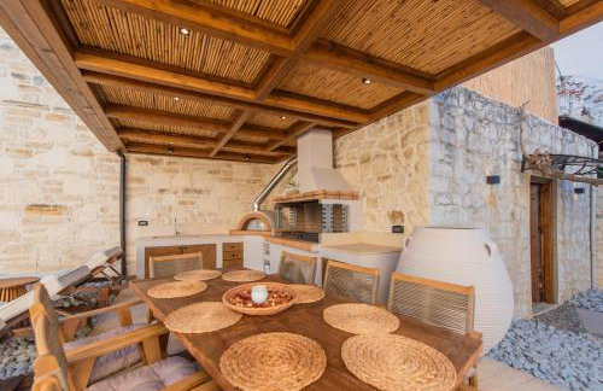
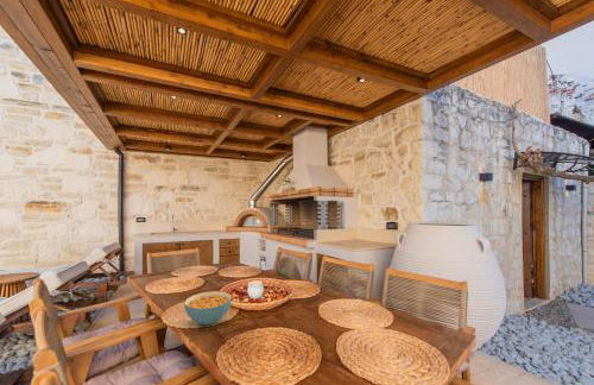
+ cereal bowl [183,290,232,326]
